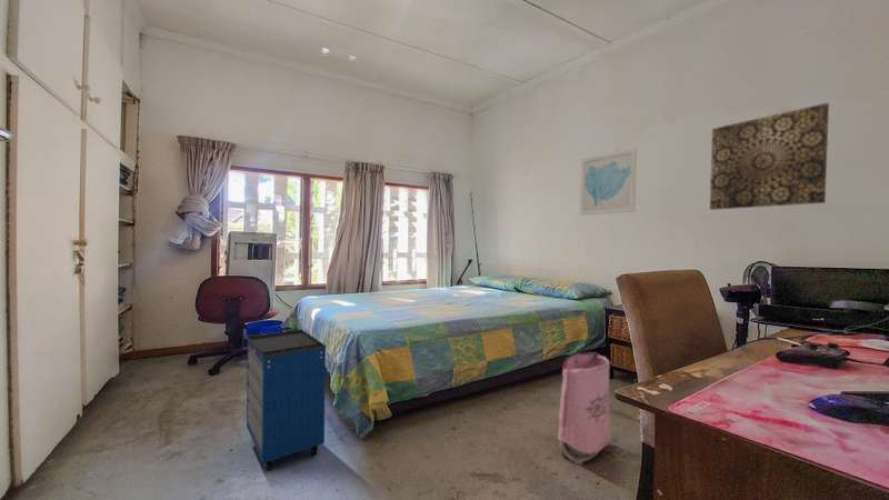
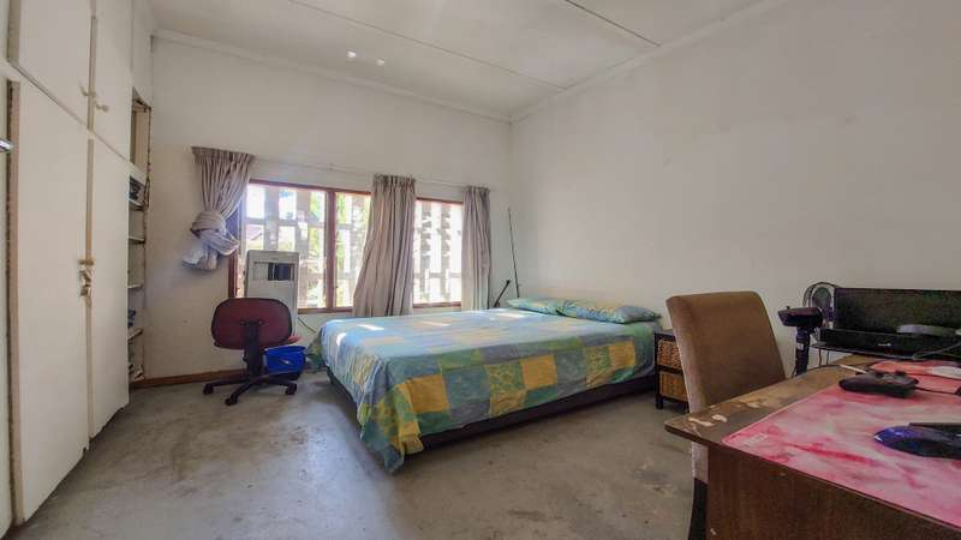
- wall art [579,146,638,217]
- bag [557,351,612,466]
- wall art [709,102,830,211]
- cabinet [246,329,327,472]
